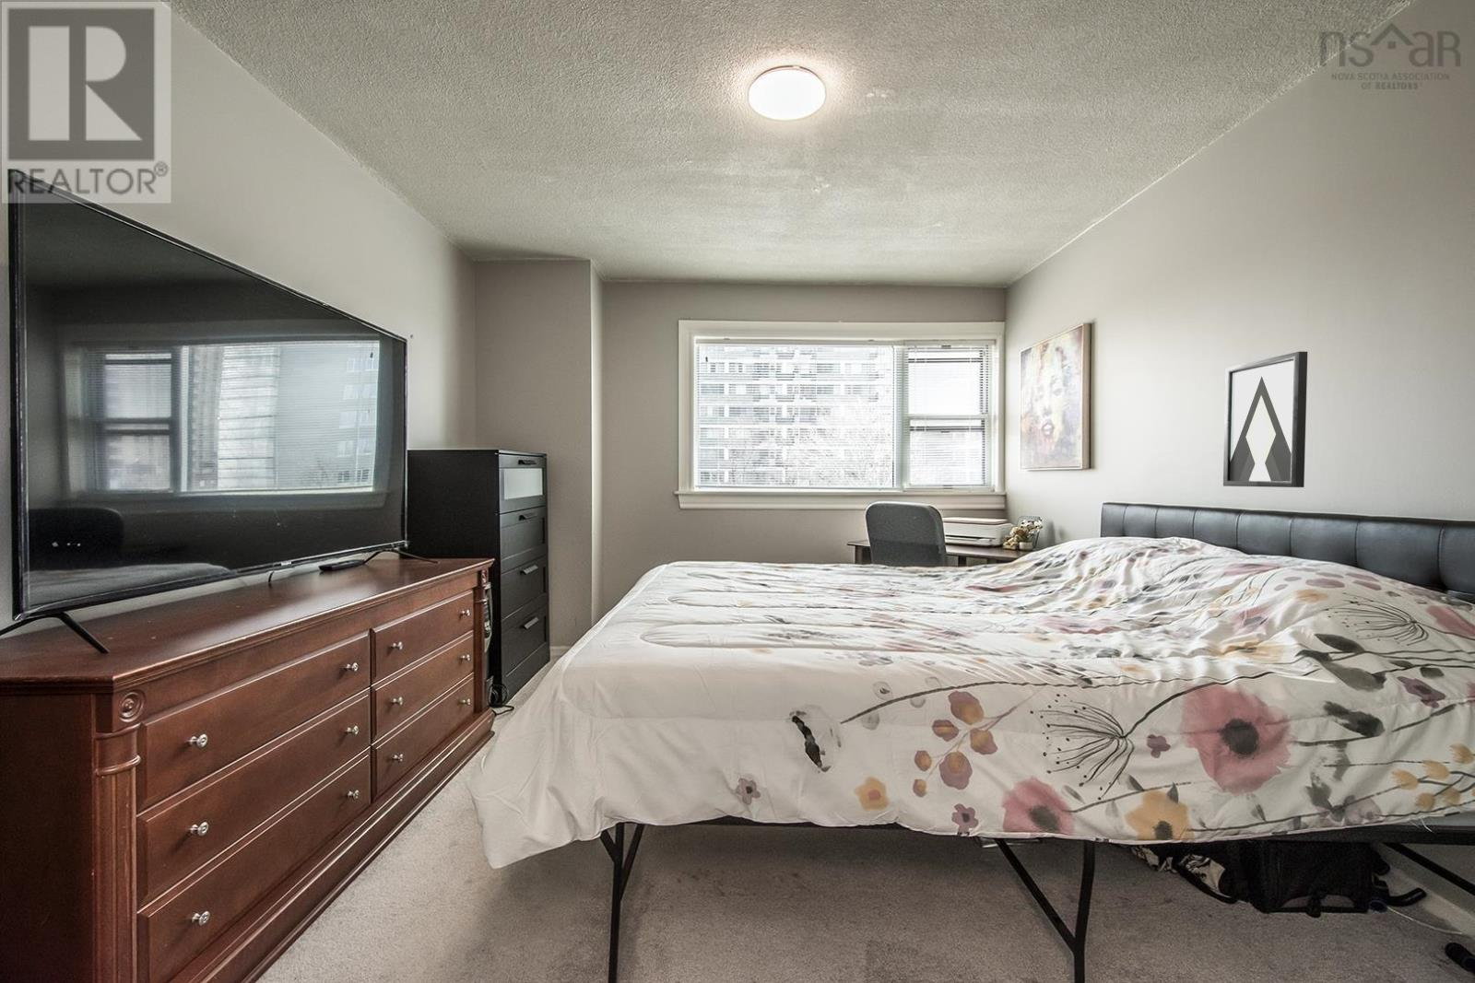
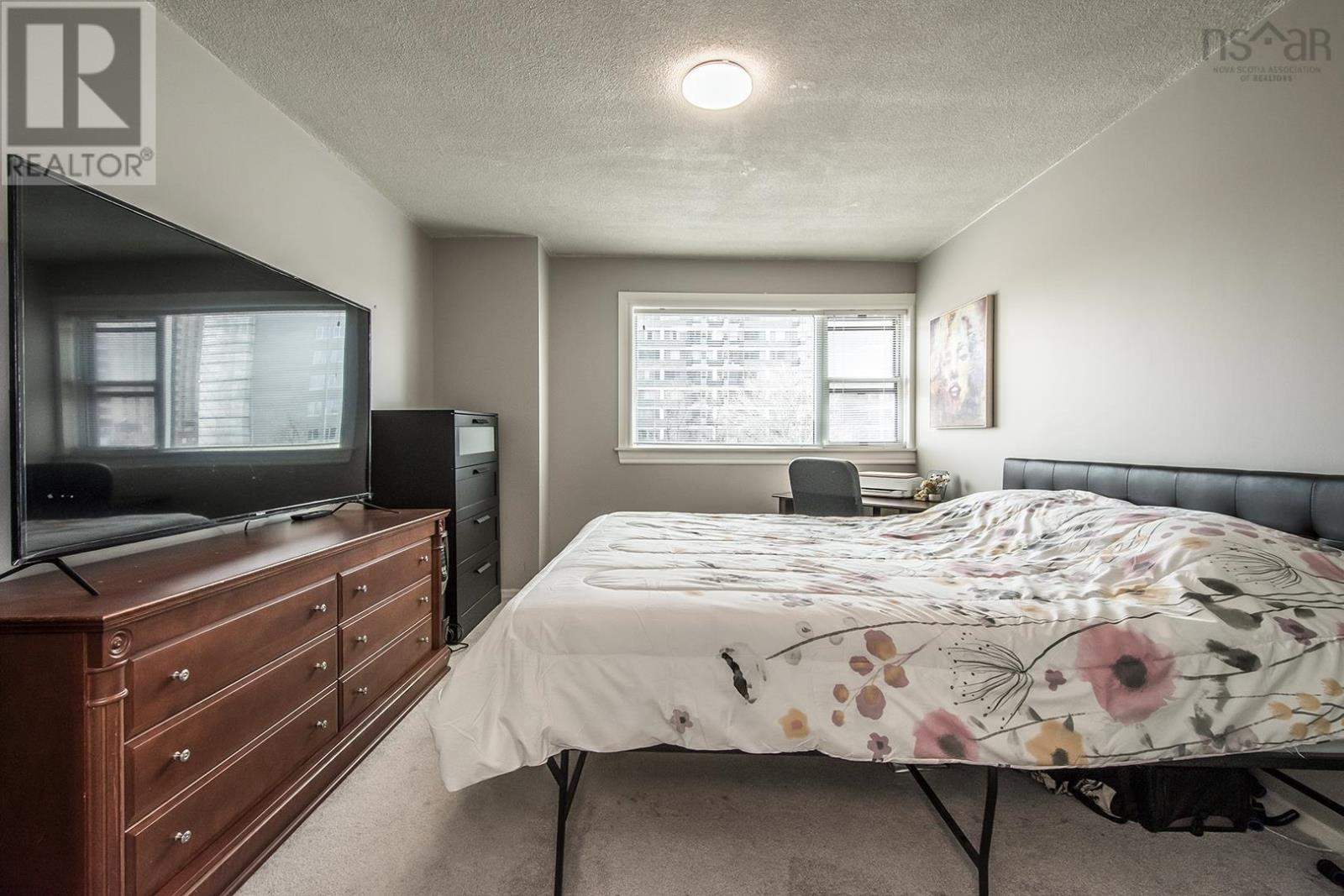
- wall art [1223,351,1308,488]
